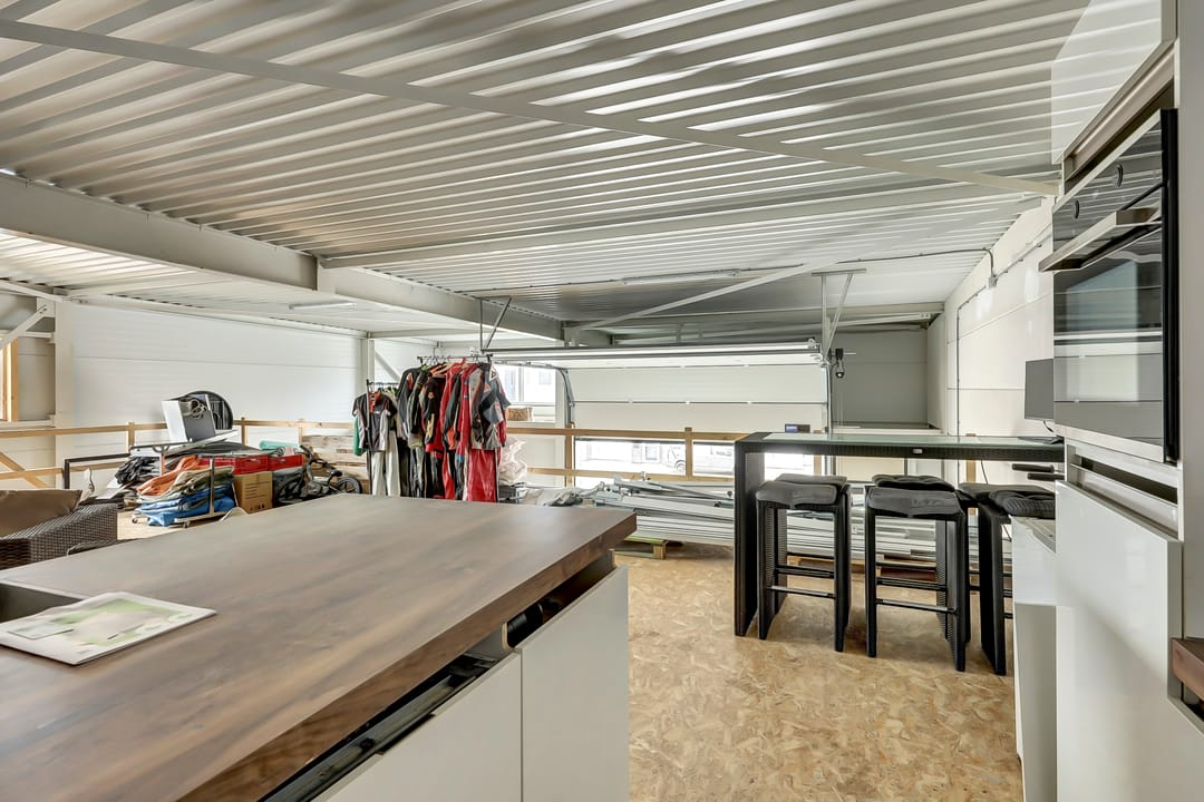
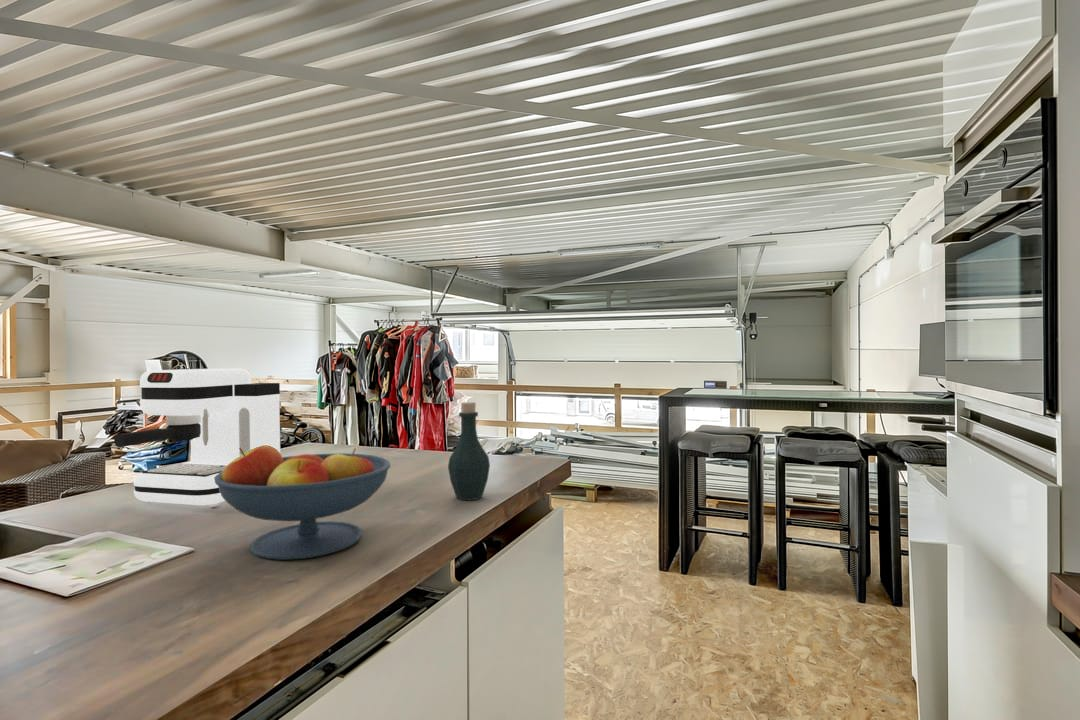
+ bottle [447,401,491,501]
+ fruit bowl [214,445,391,561]
+ coffee maker [113,368,281,508]
